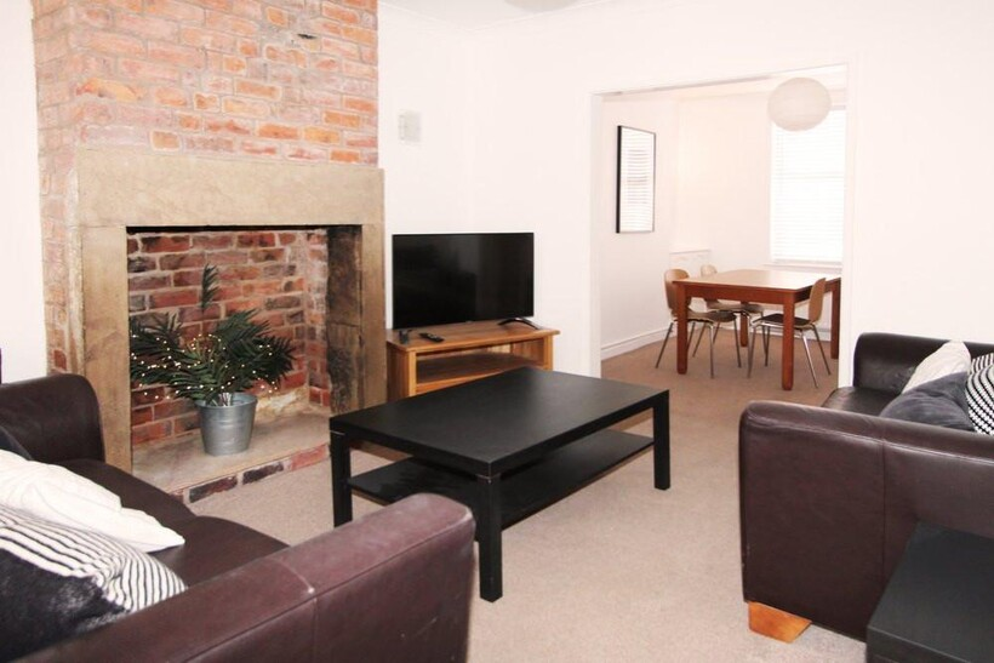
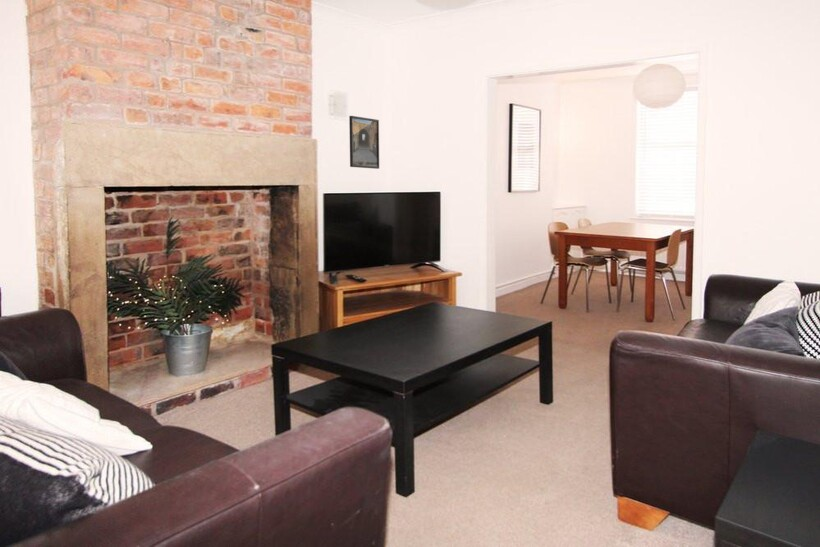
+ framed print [348,115,380,170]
